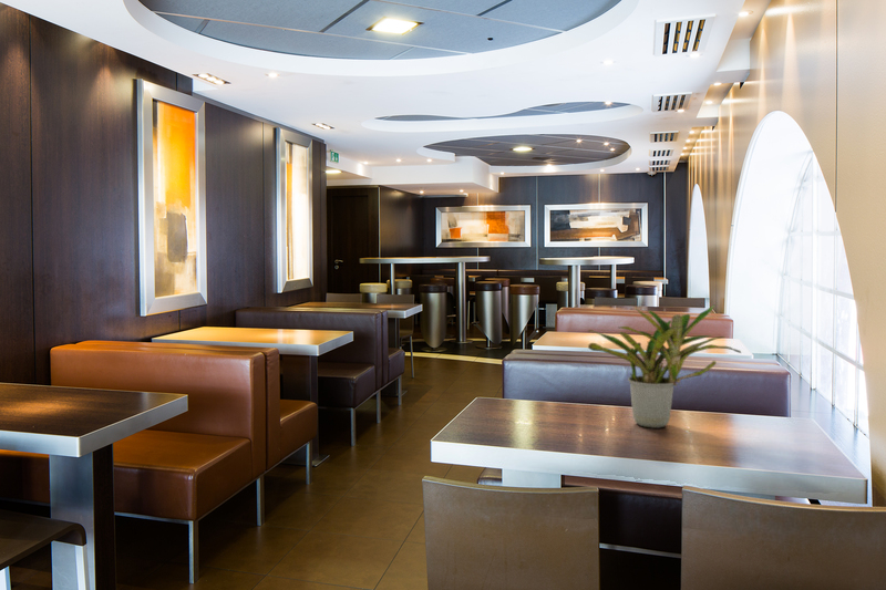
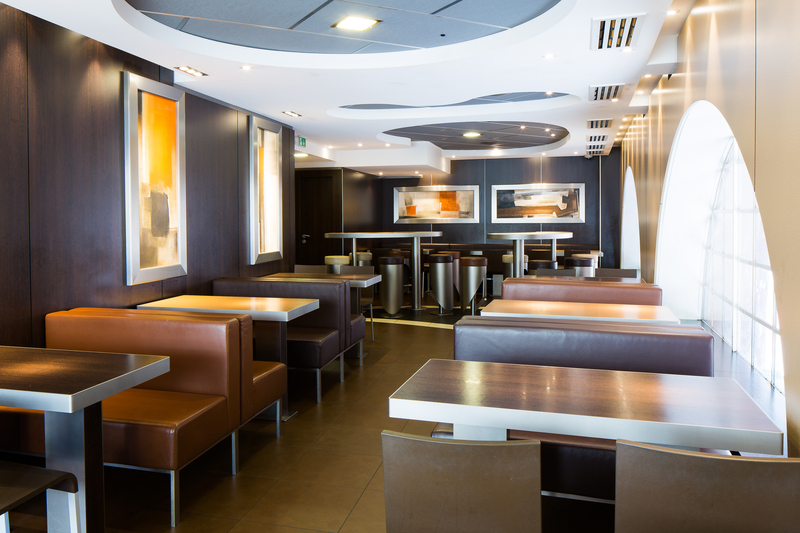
- potted plant [587,303,742,429]
